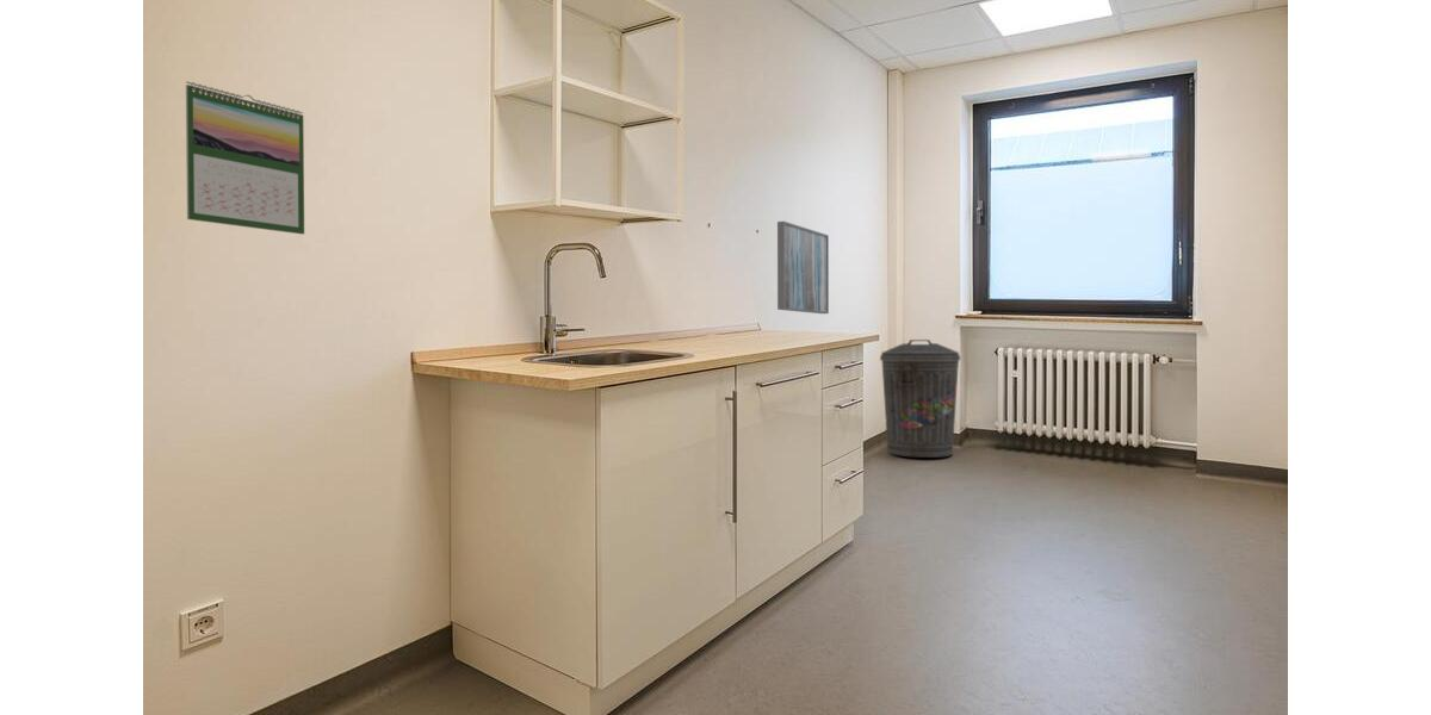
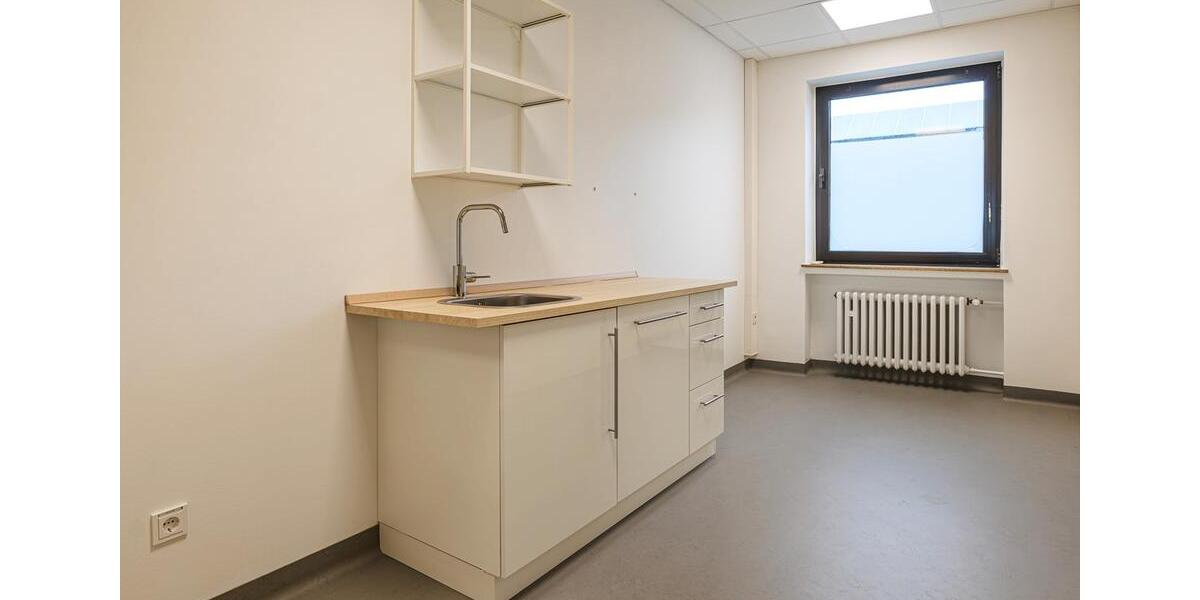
- wall art [776,220,830,315]
- calendar [185,81,305,236]
- trash can [879,338,961,459]
